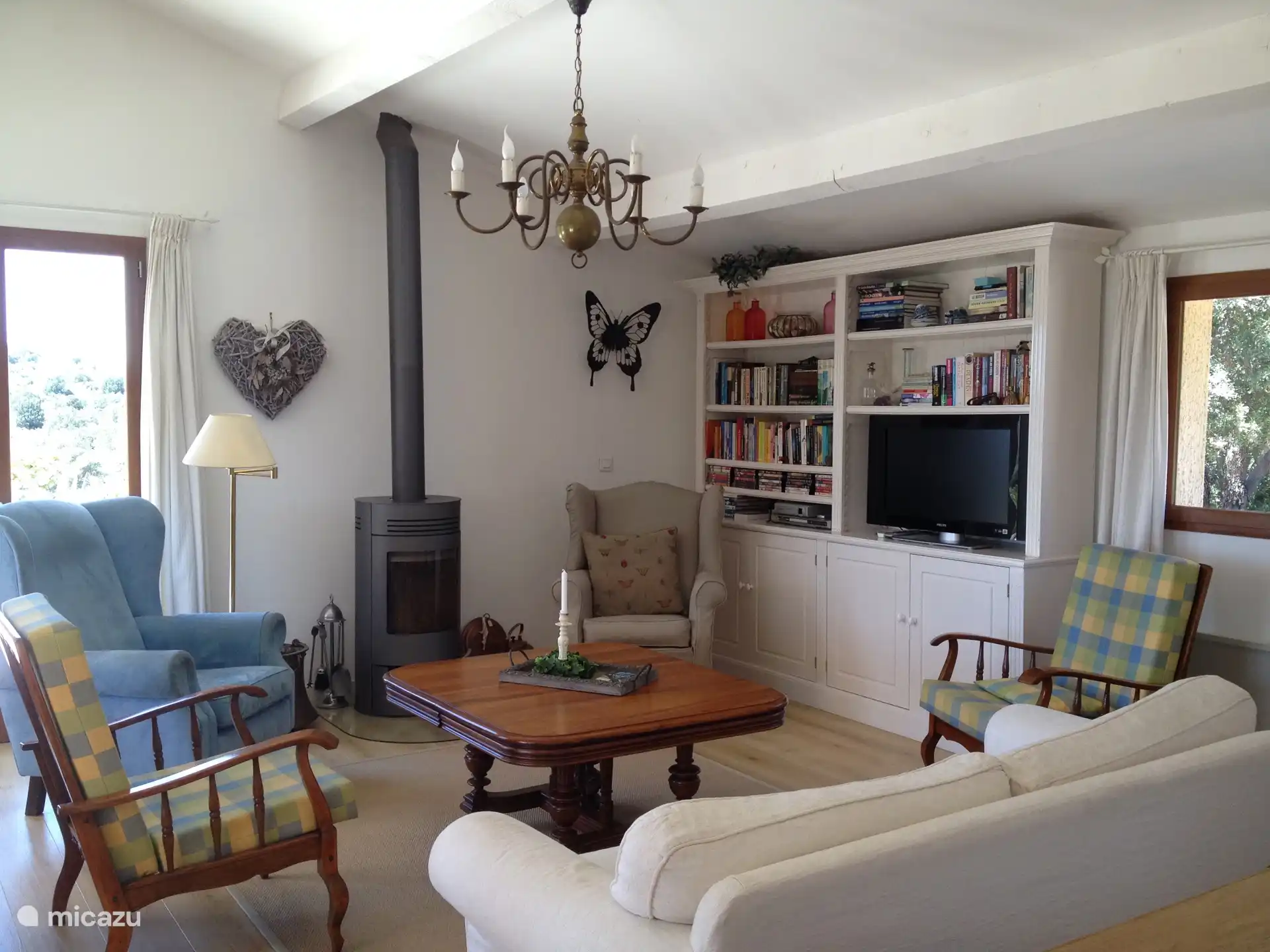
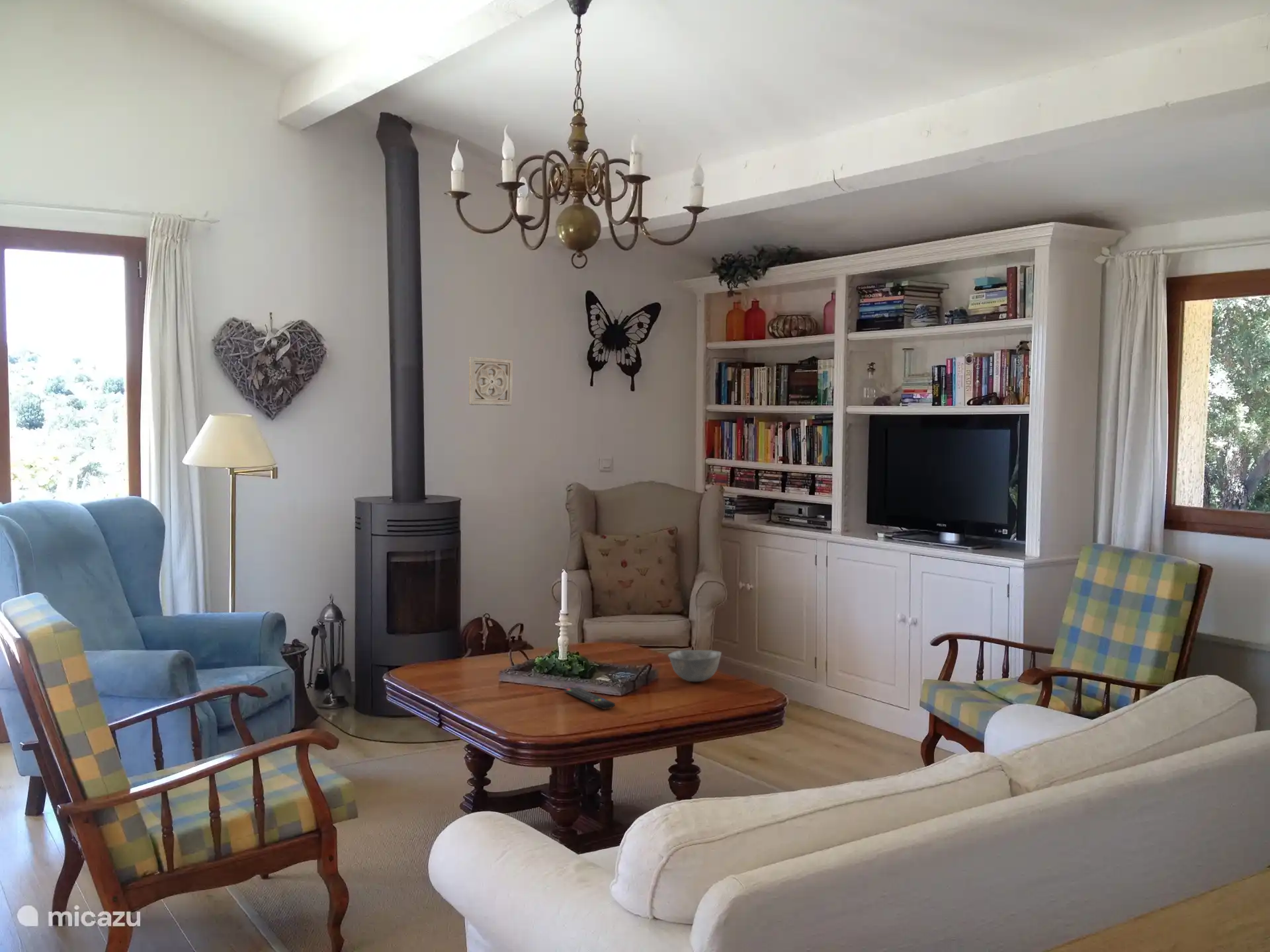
+ remote control [563,687,616,710]
+ bowl [667,649,722,682]
+ wall ornament [468,356,513,407]
